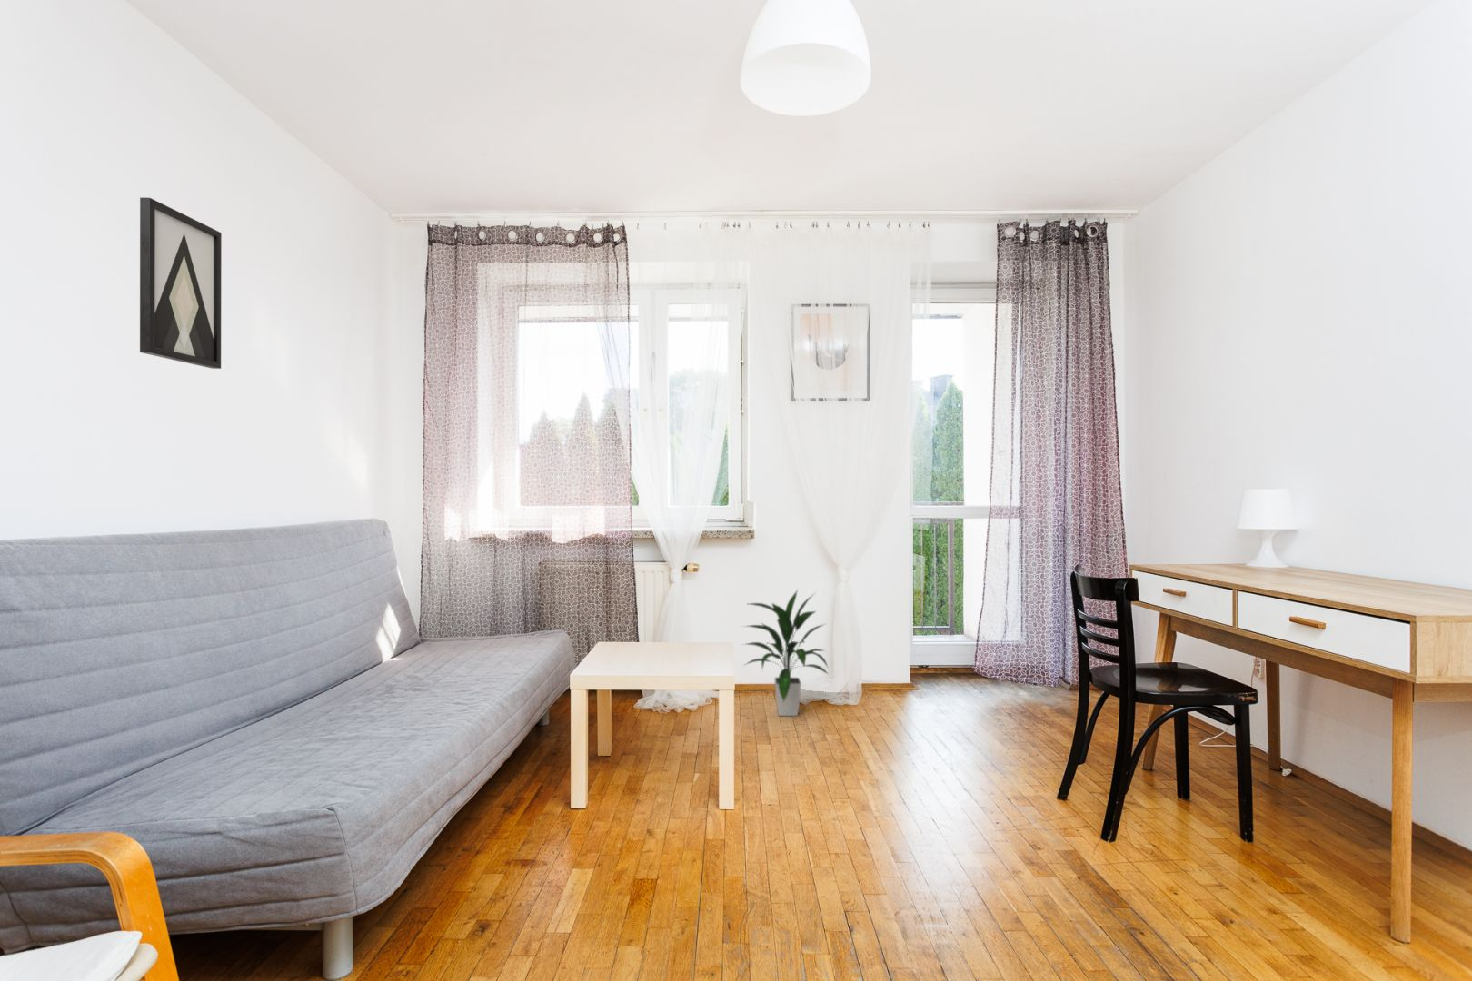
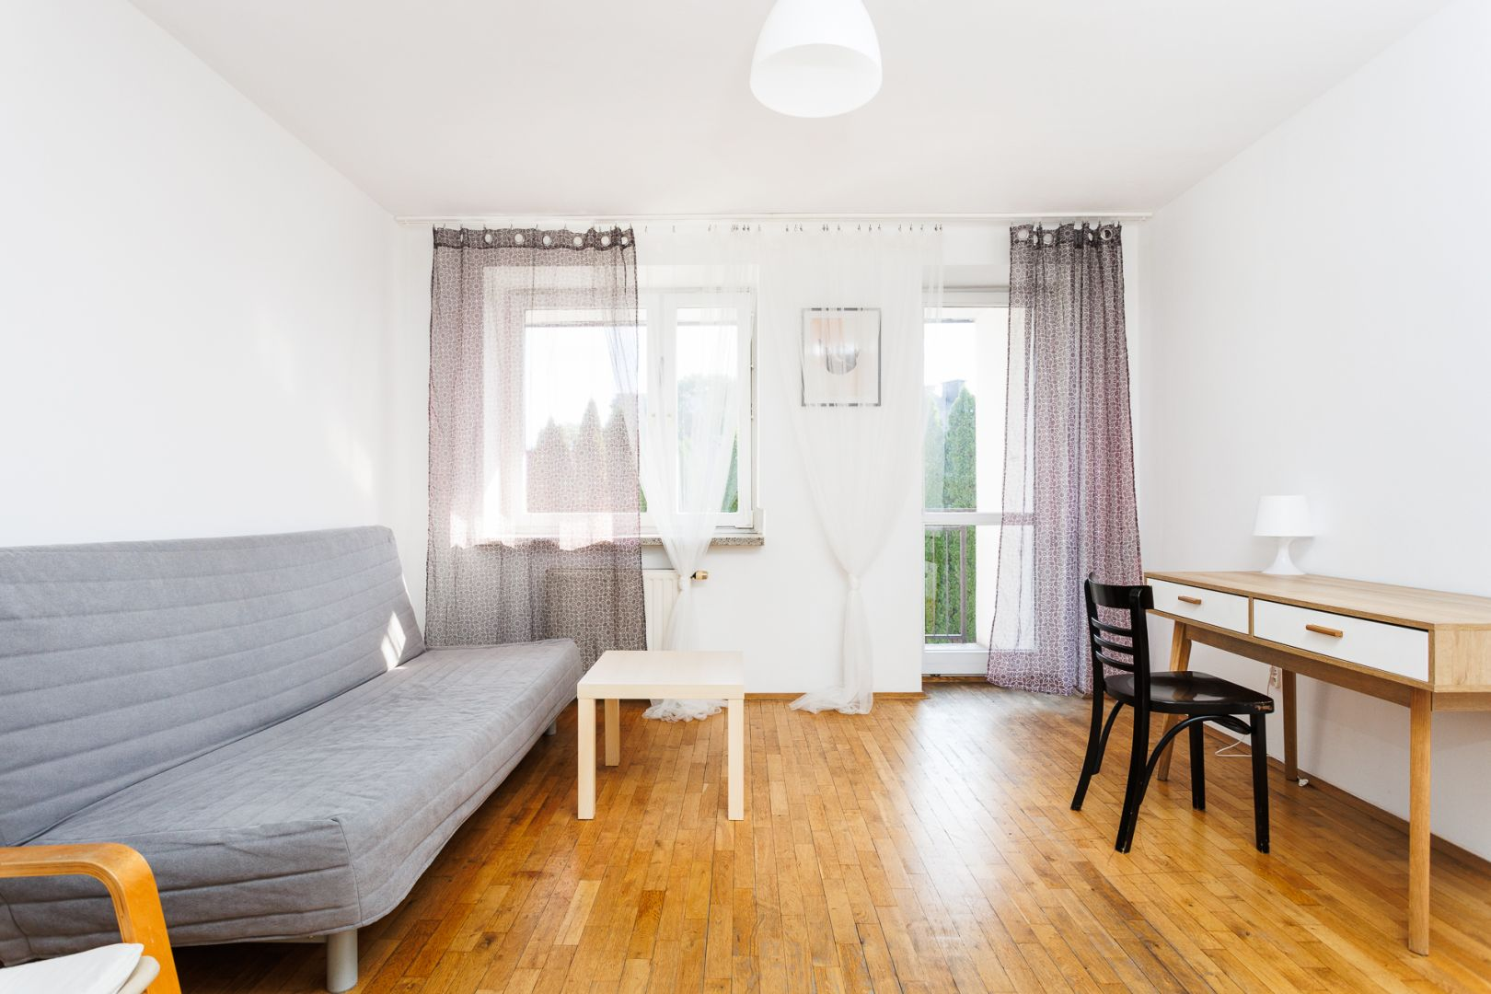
- wall art [139,196,222,370]
- indoor plant [738,589,830,717]
